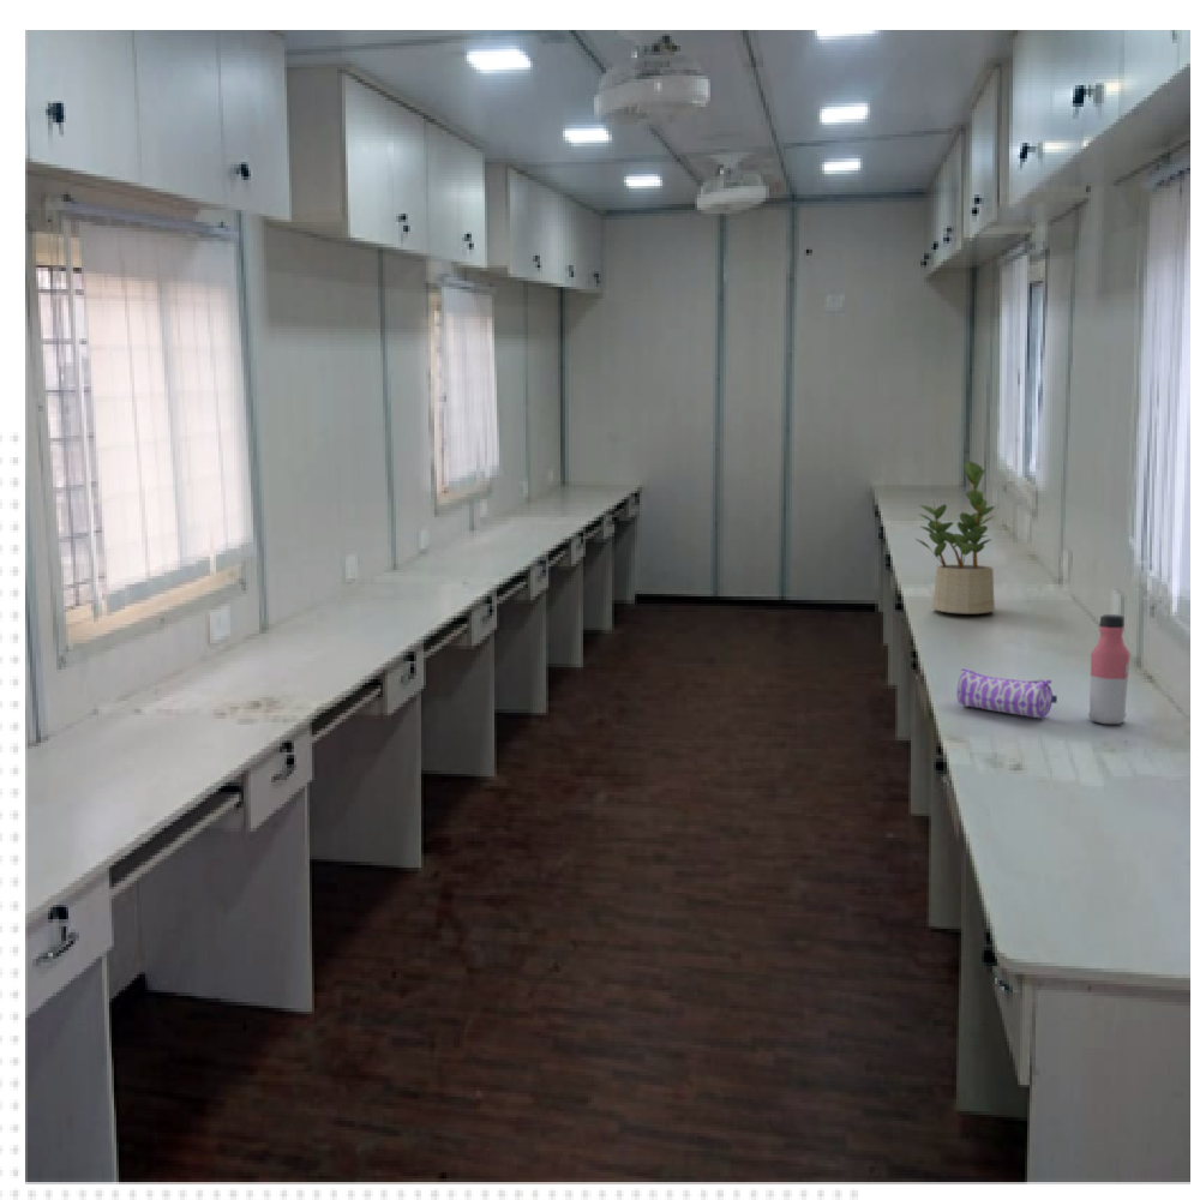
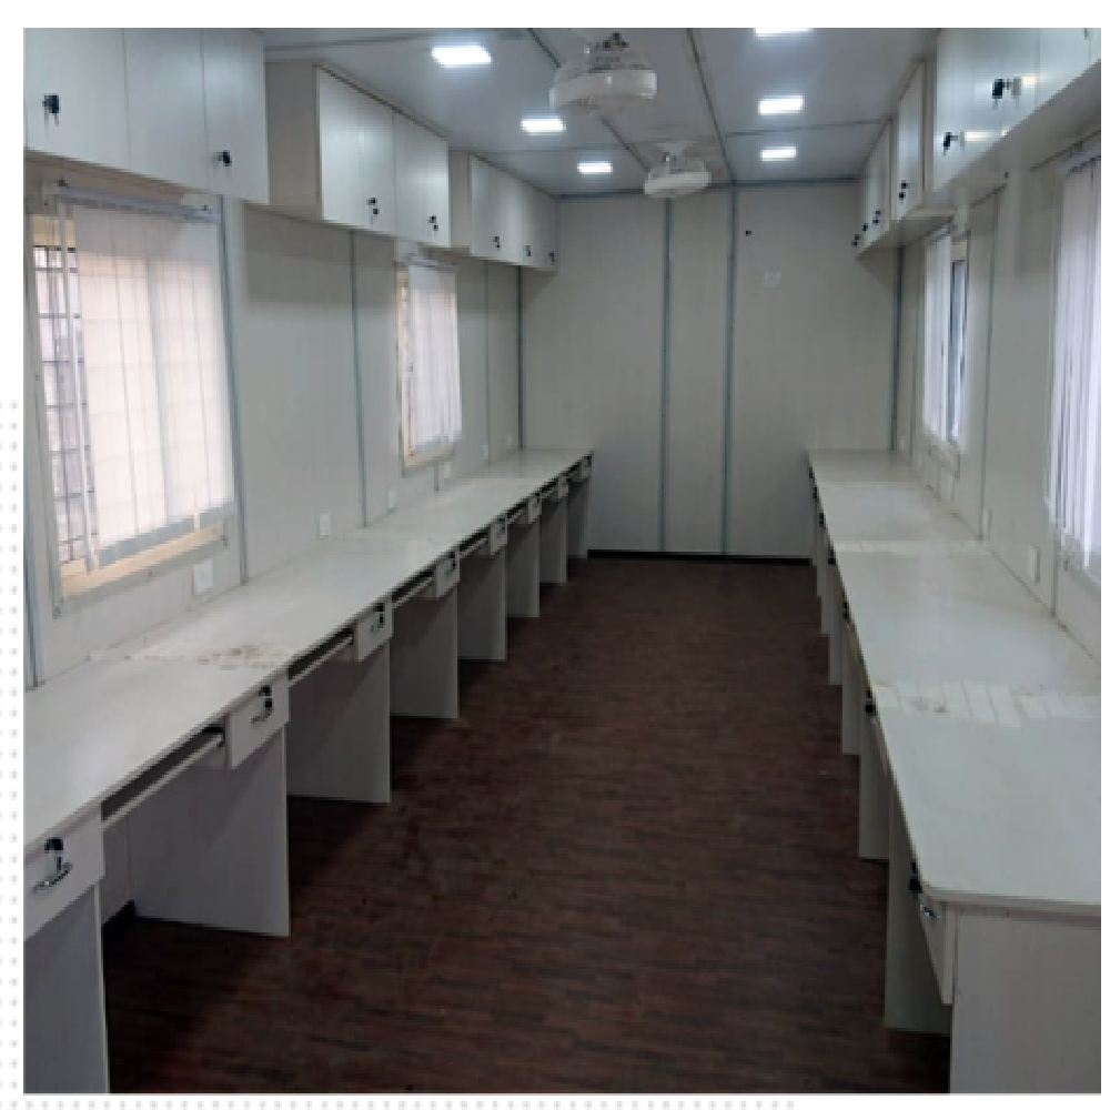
- potted plant [914,460,996,616]
- water bottle [1087,613,1130,725]
- pencil case [956,667,1058,719]
